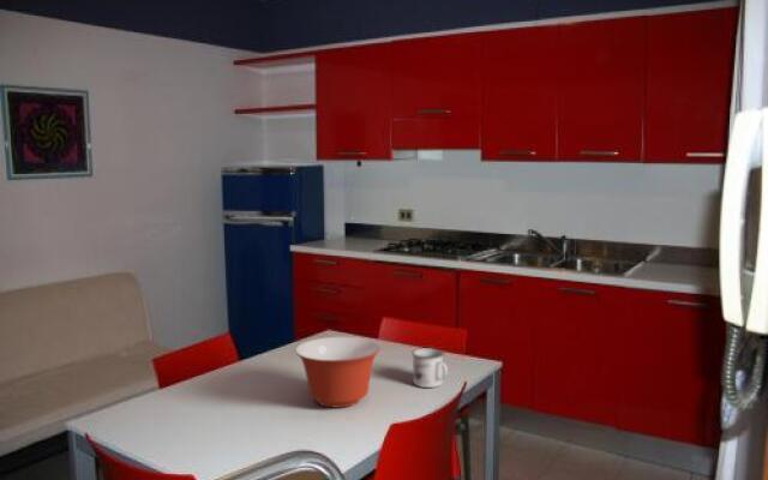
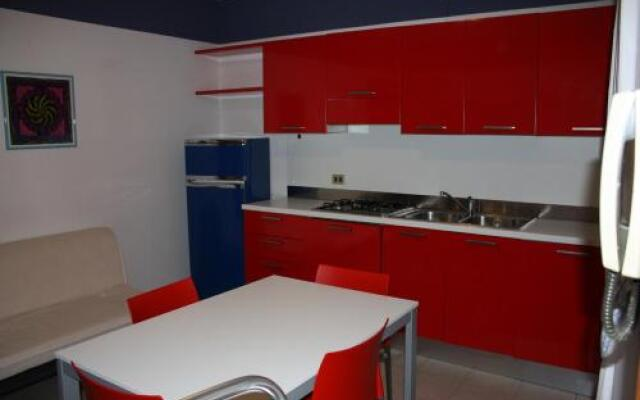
- mixing bowl [294,336,382,409]
- mug [410,347,449,389]
